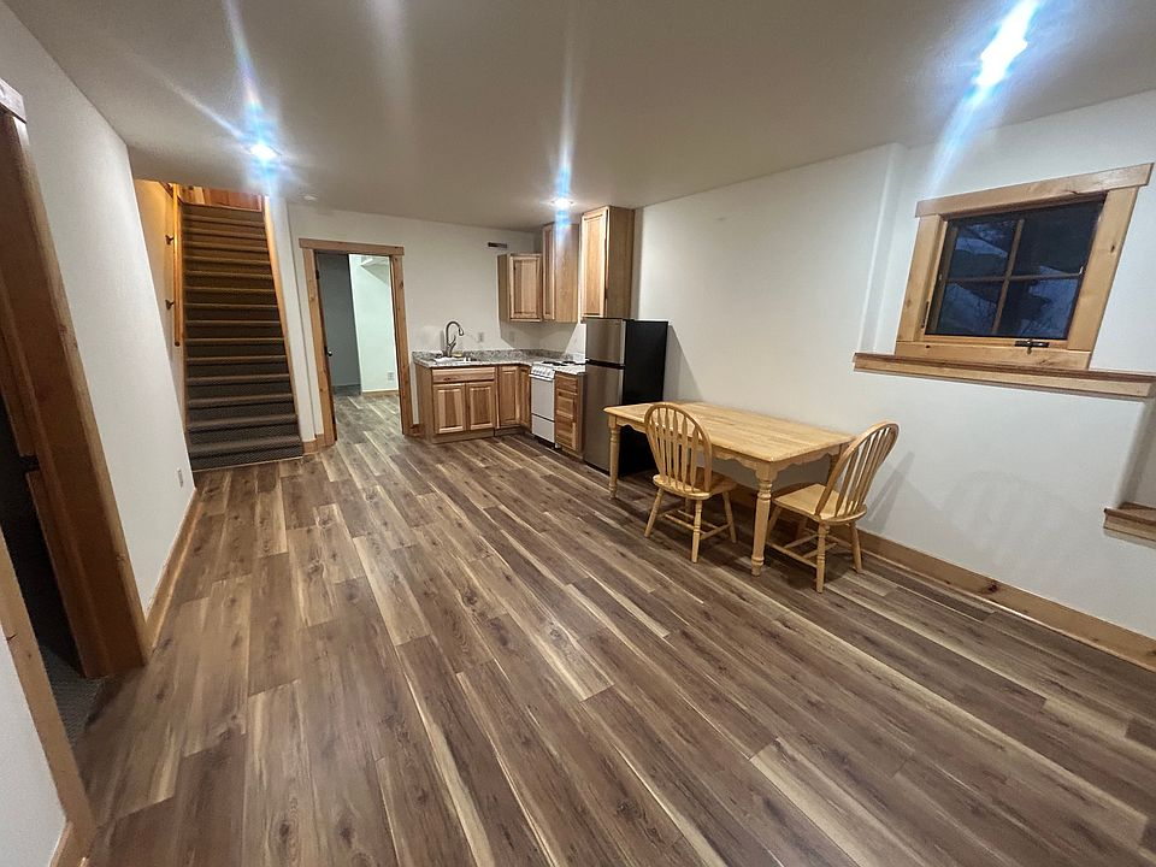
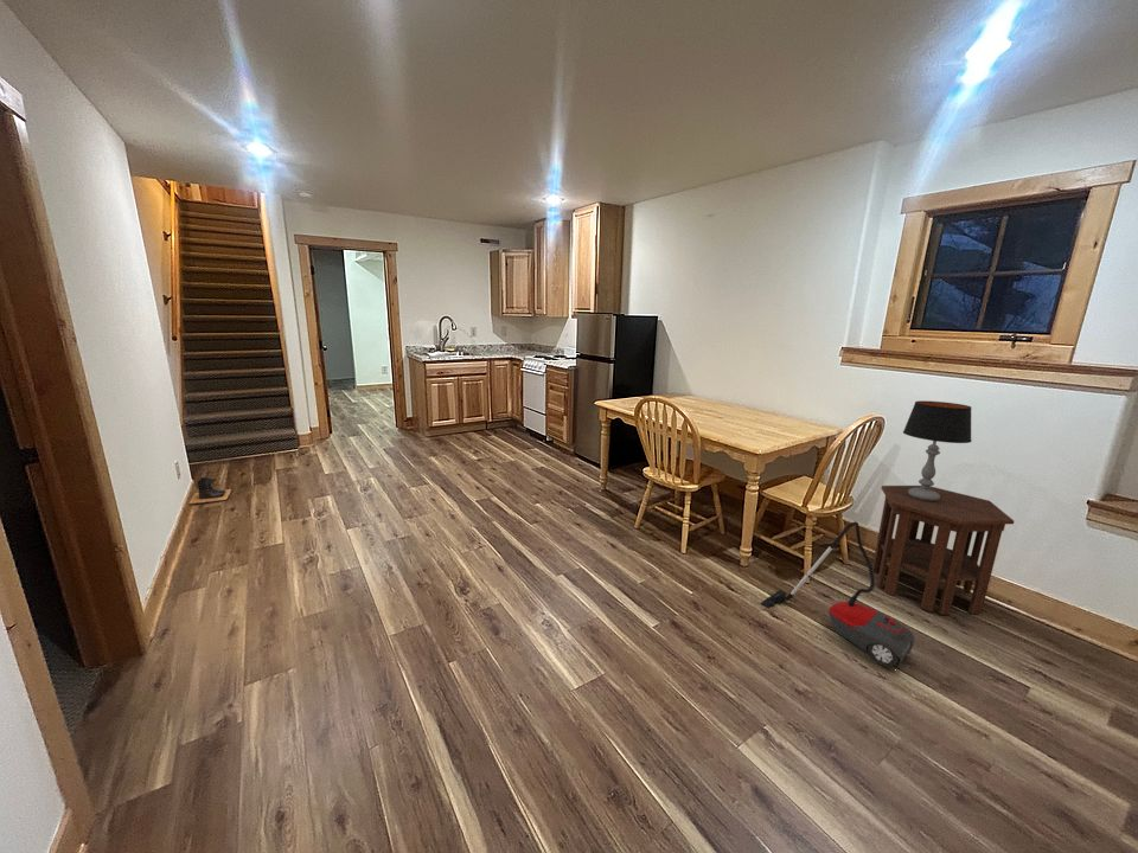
+ boots [188,476,234,506]
+ side table [871,485,1015,616]
+ table lamp [902,399,973,501]
+ vacuum cleaner [760,520,915,668]
